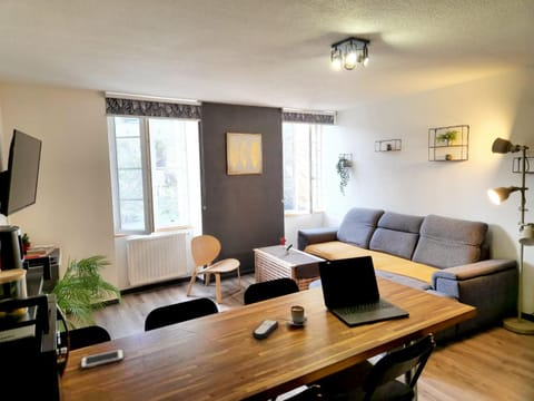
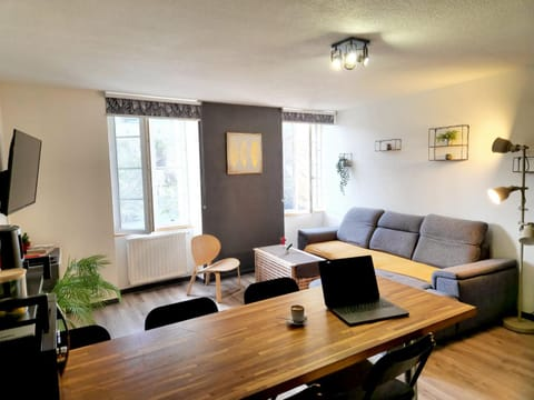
- remote control [251,319,279,340]
- cell phone [80,349,125,370]
